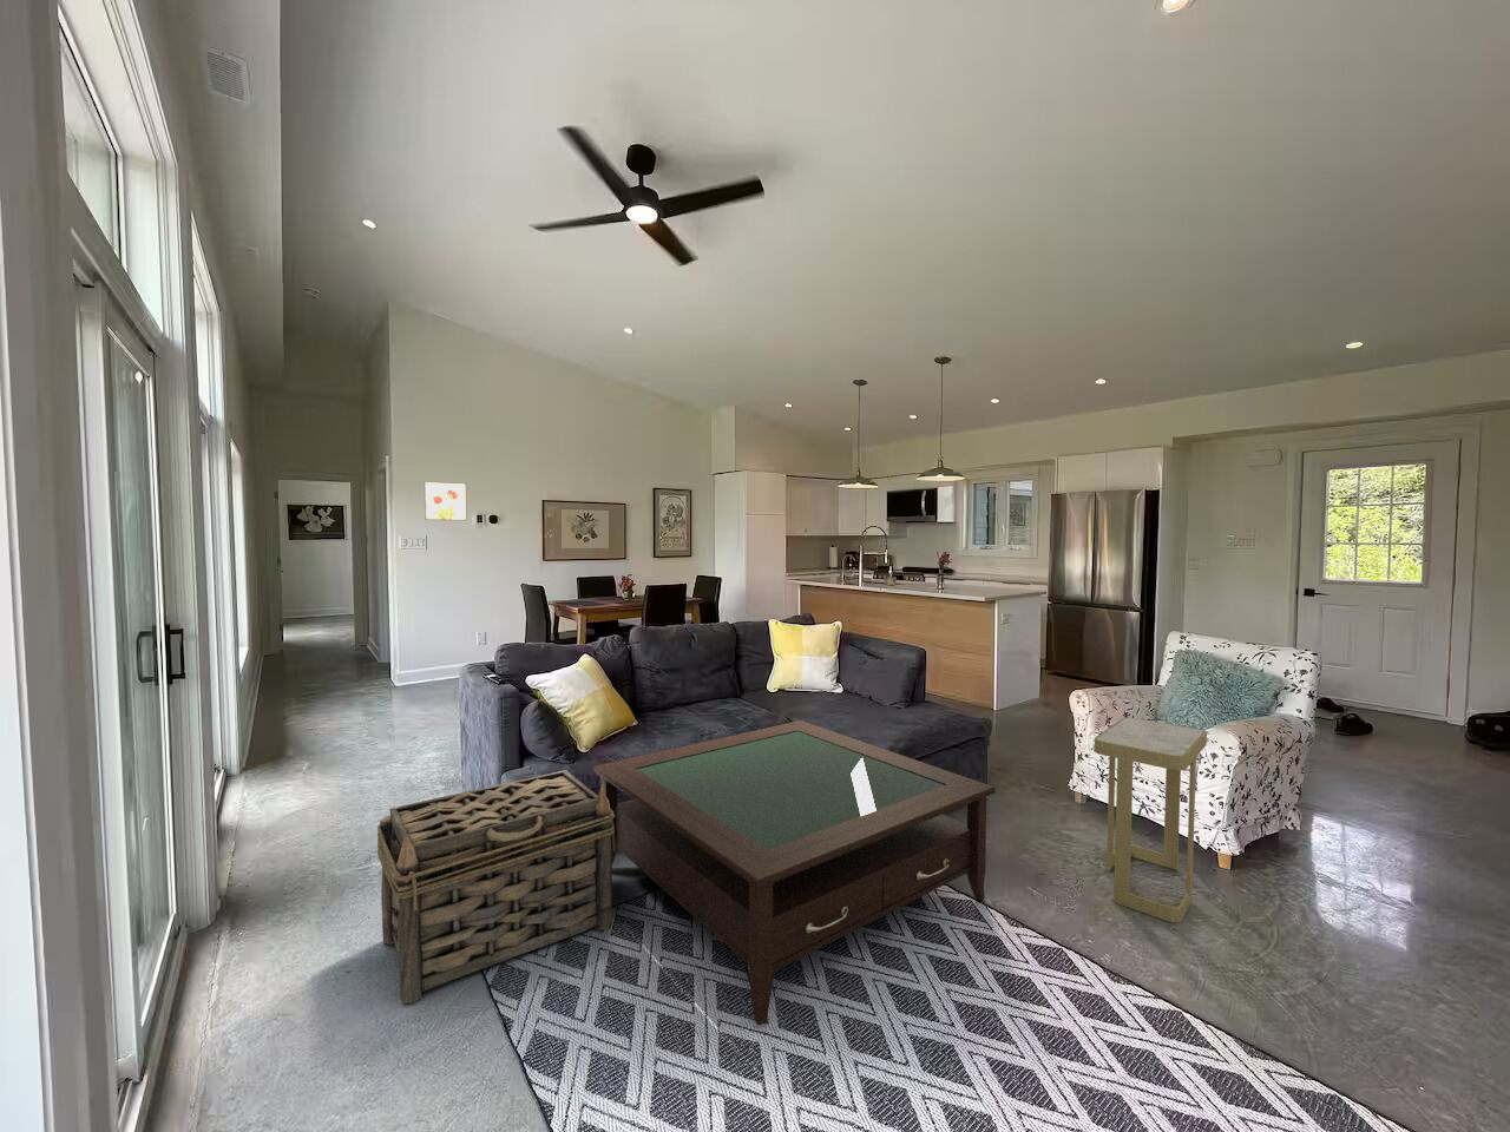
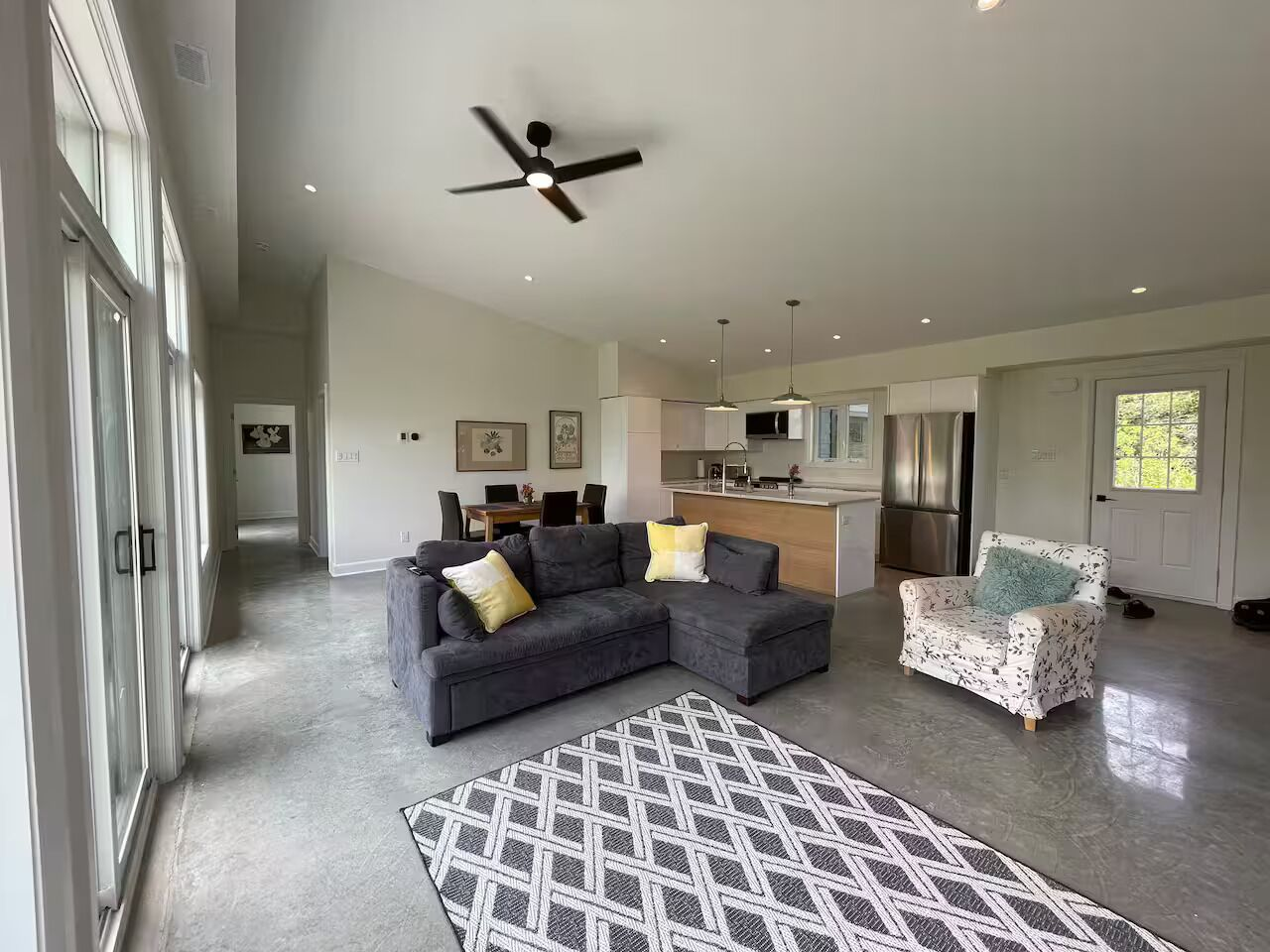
- coffee table [592,719,996,1027]
- side table [1094,716,1208,923]
- basket [377,769,616,1005]
- wall art [423,480,468,521]
